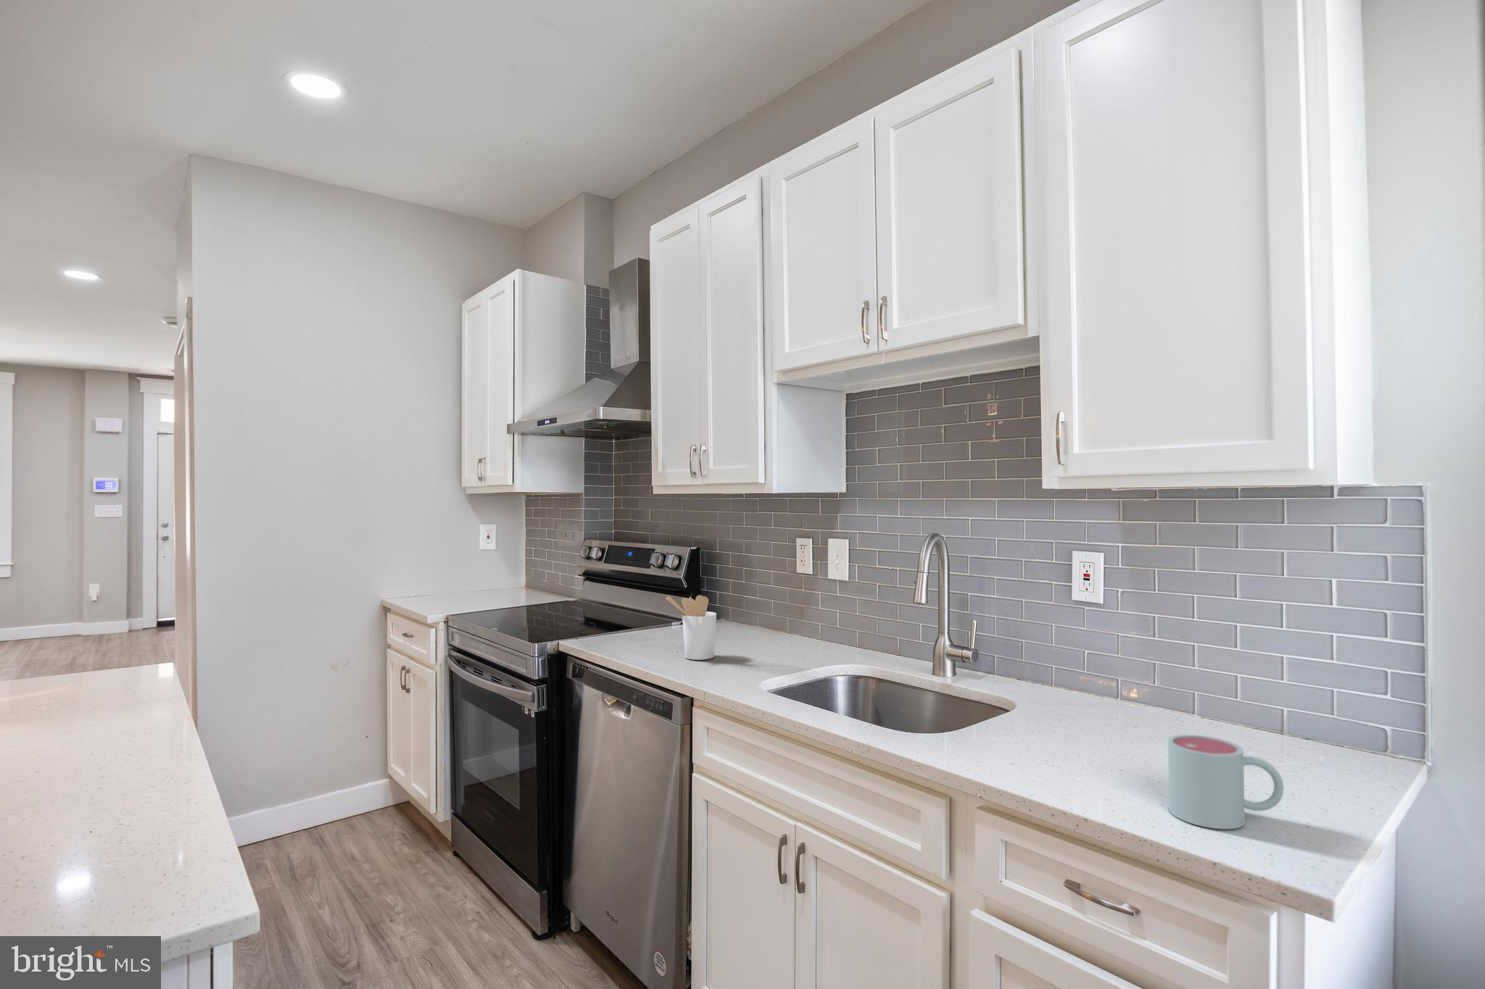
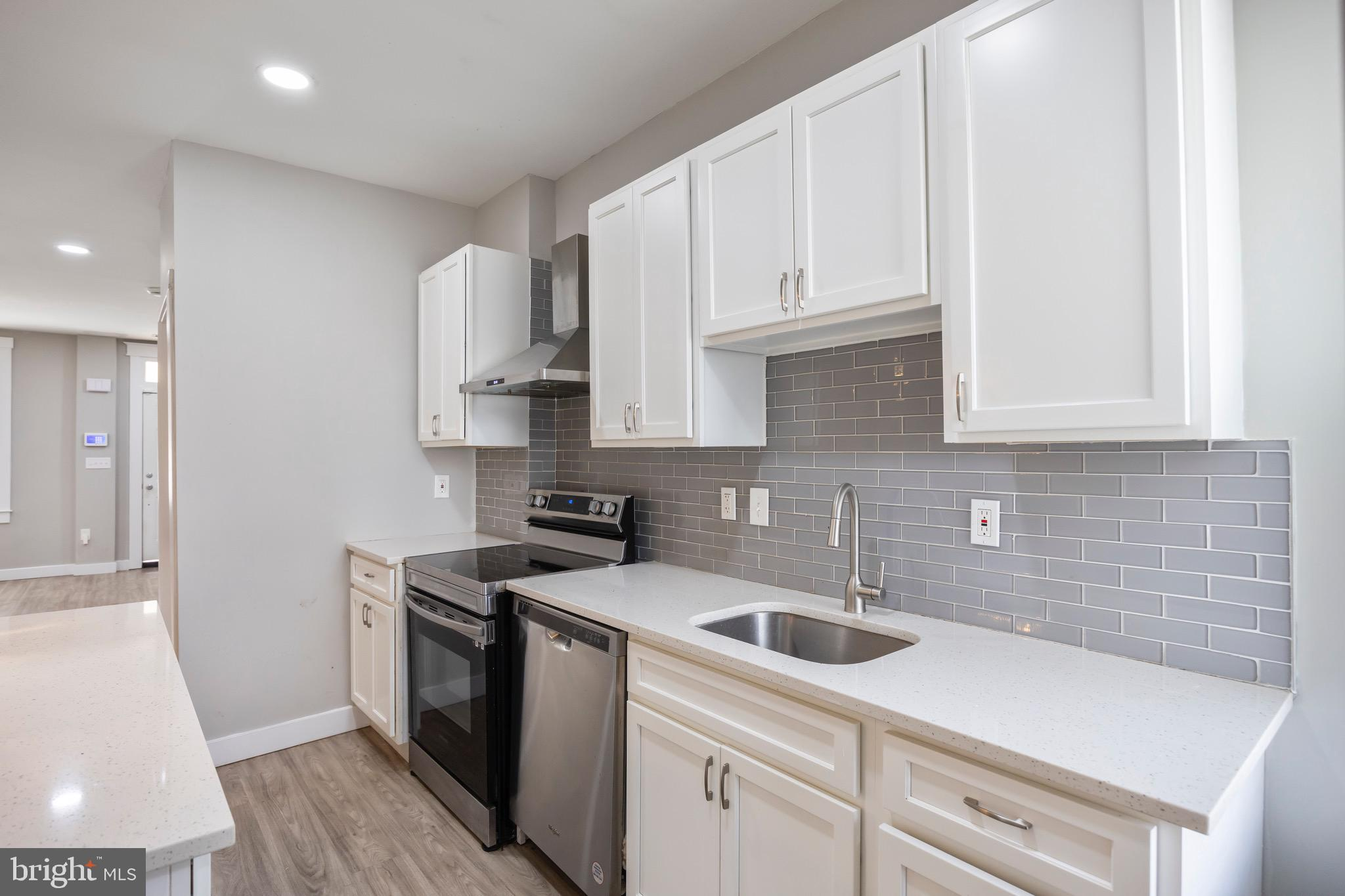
- utensil holder [666,595,718,661]
- mug [1167,734,1285,830]
